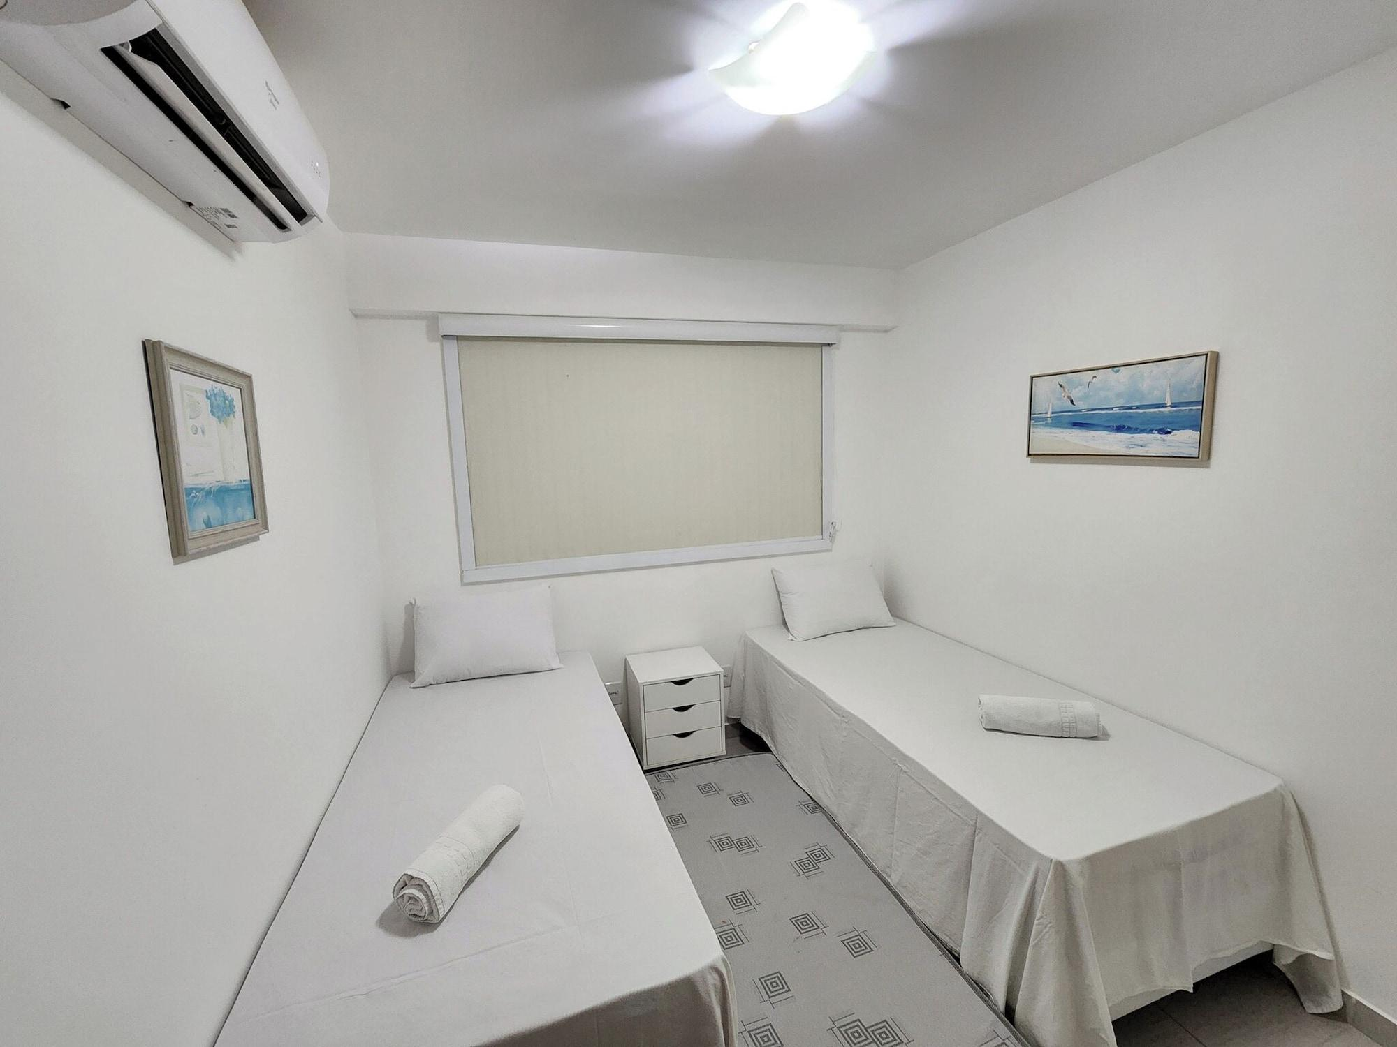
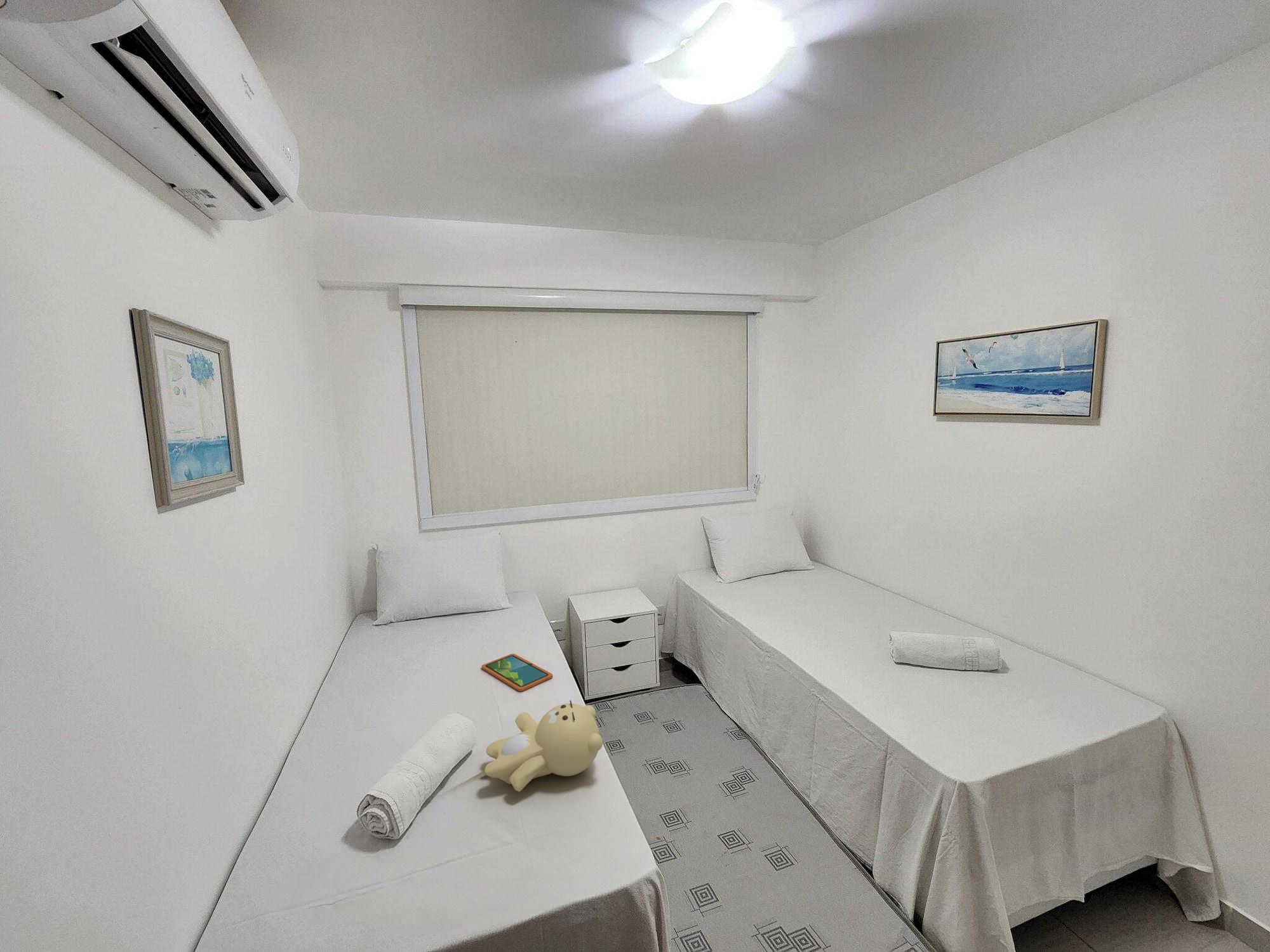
+ tablet [481,653,553,692]
+ teddy bear [484,699,603,792]
